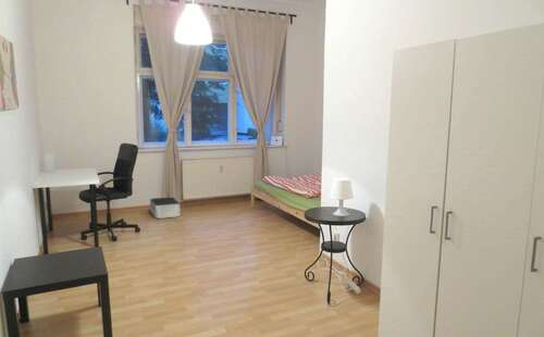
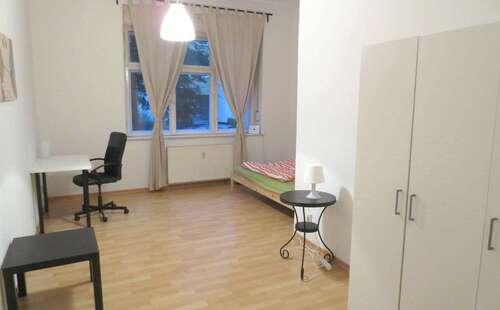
- storage bin [149,197,182,220]
